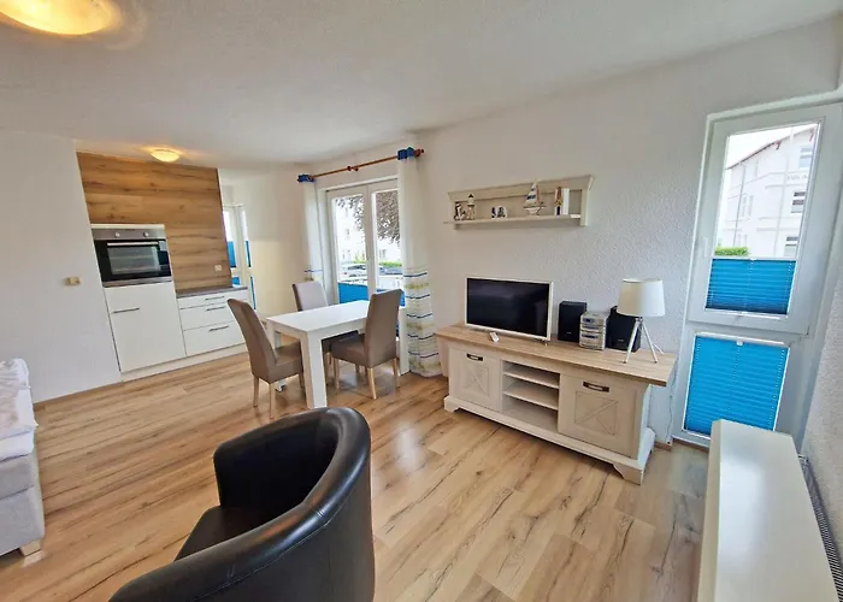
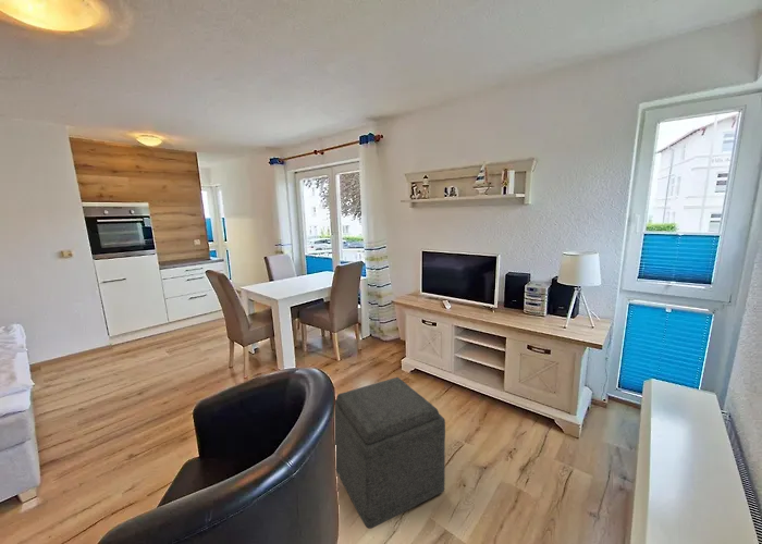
+ ottoman [334,376,446,530]
